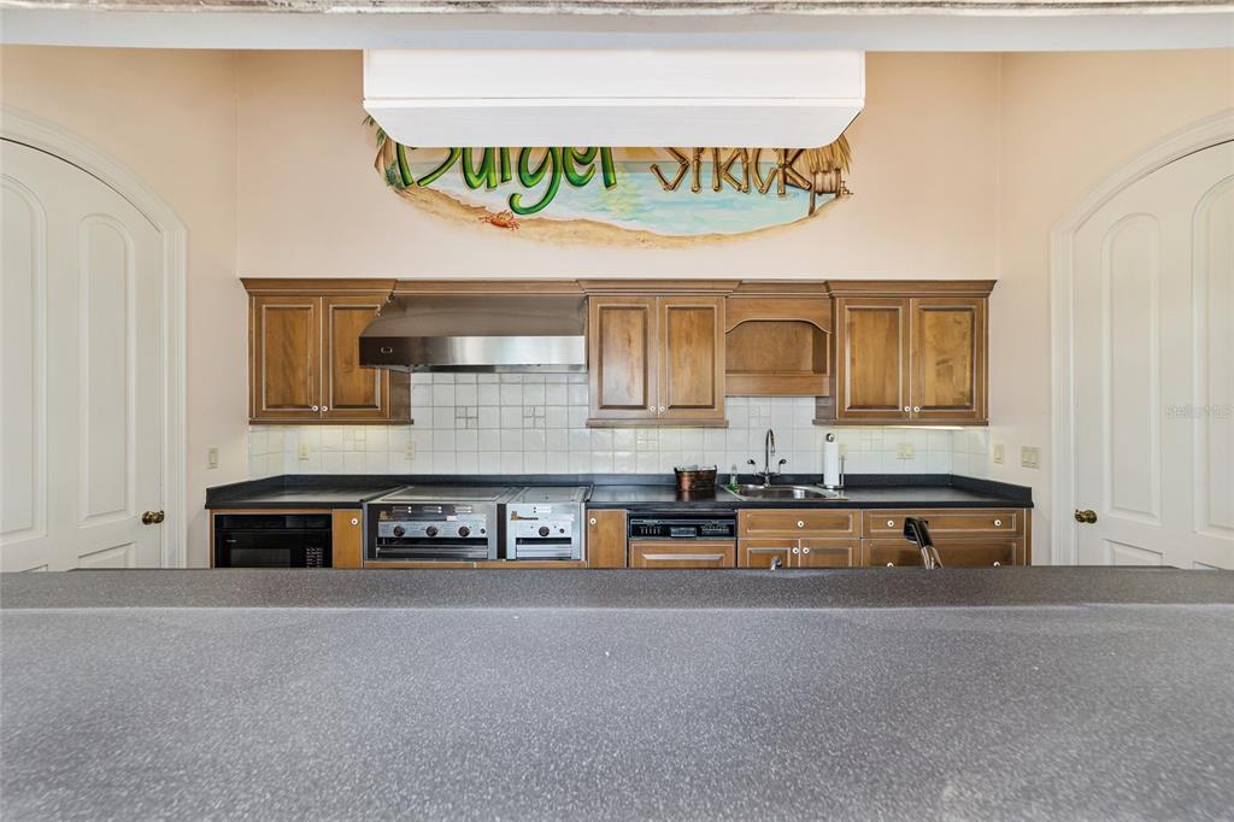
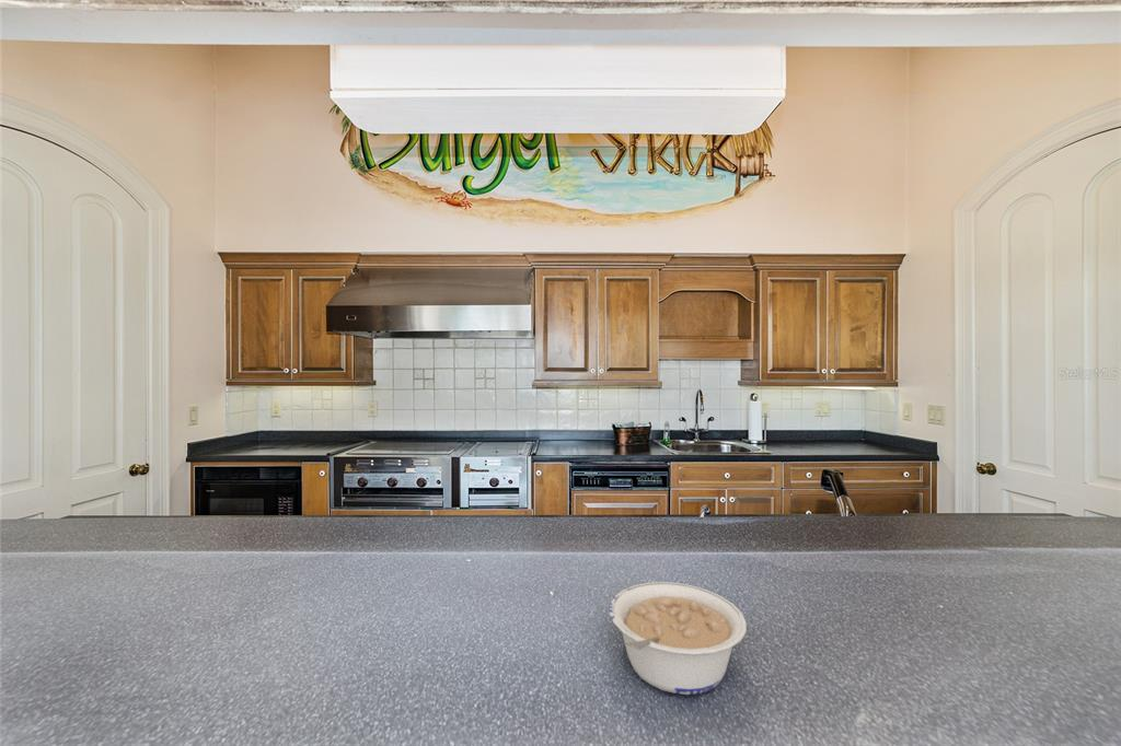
+ legume [609,581,748,696]
